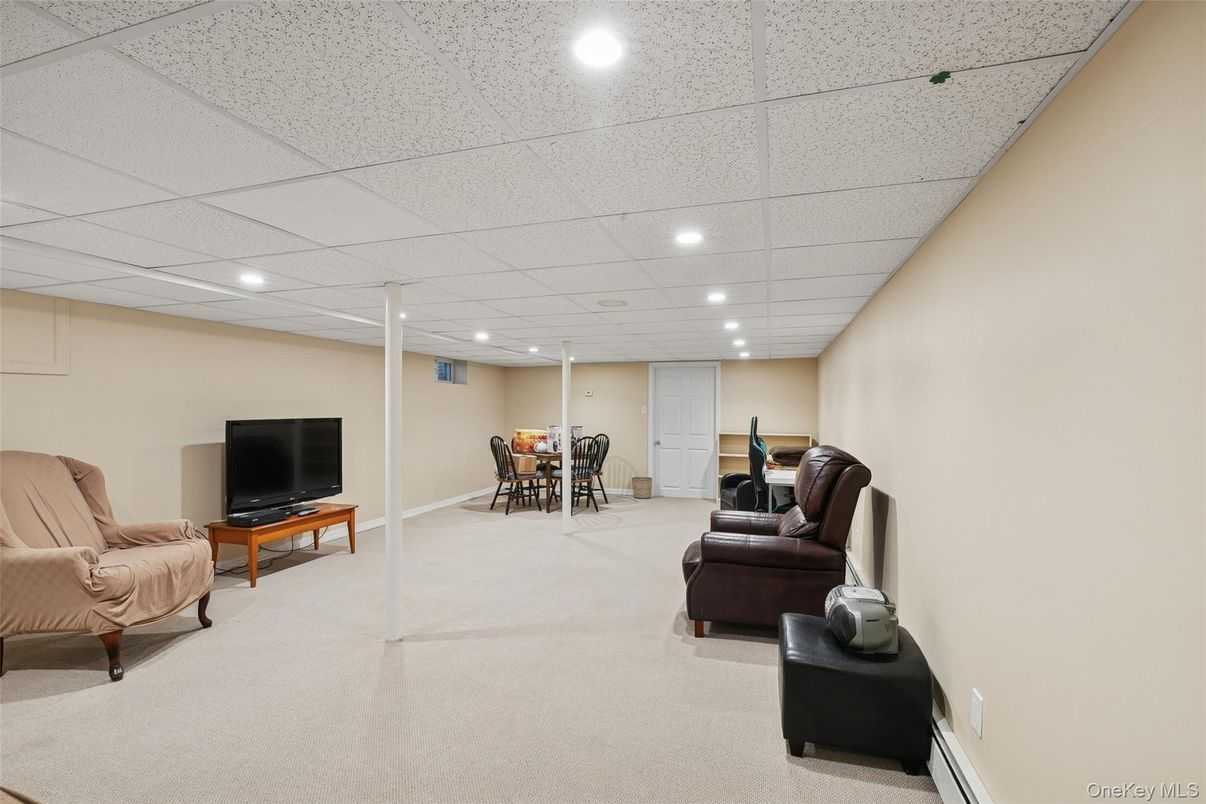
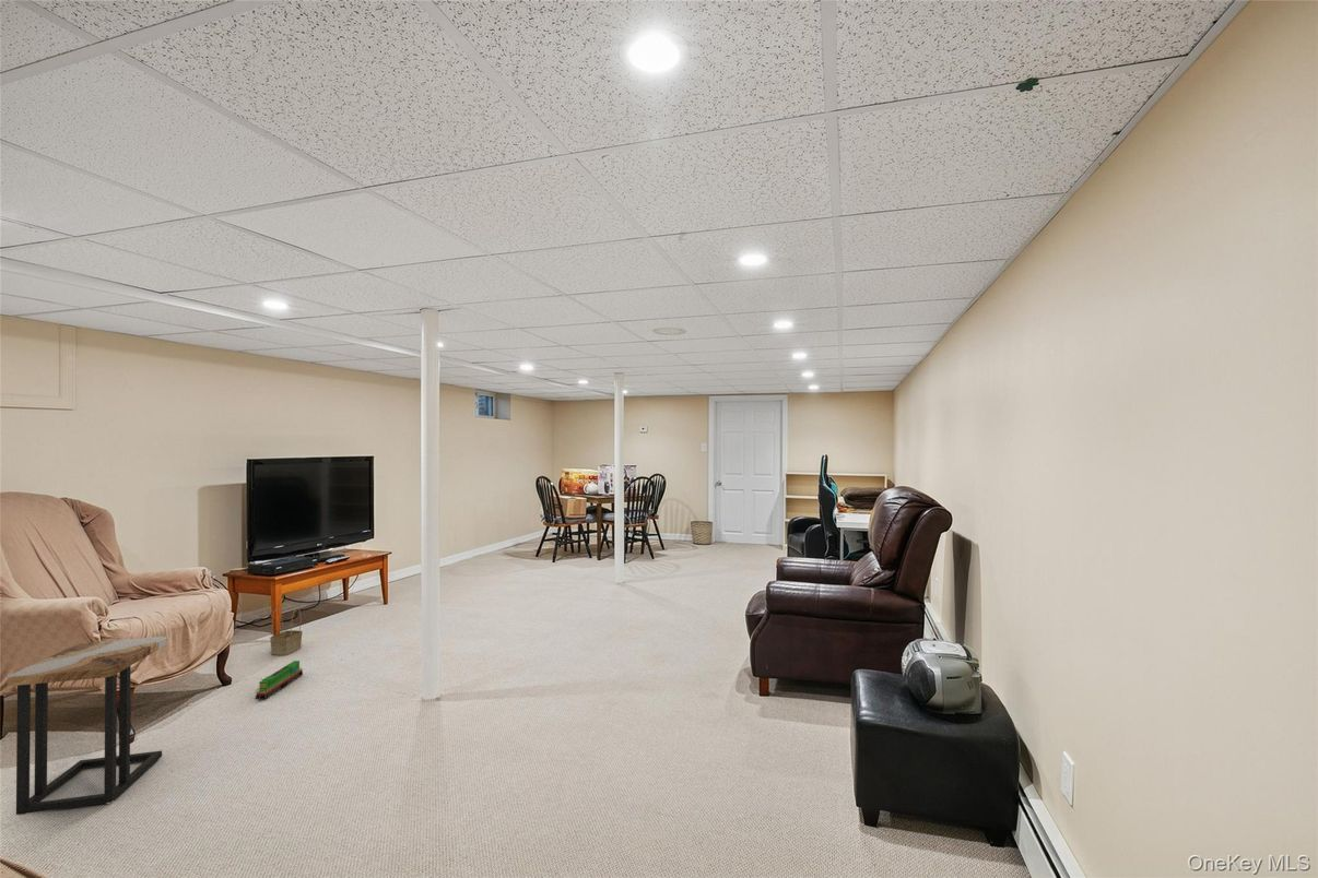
+ toy train [255,660,304,700]
+ side table [7,636,167,817]
+ basket [269,607,303,656]
